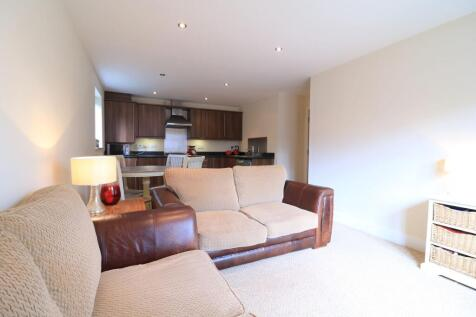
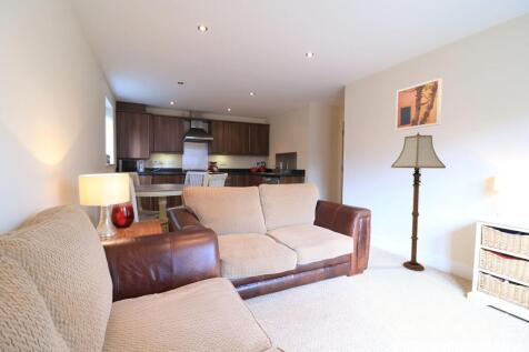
+ wall art [395,77,443,132]
+ floor lamp [390,131,447,272]
